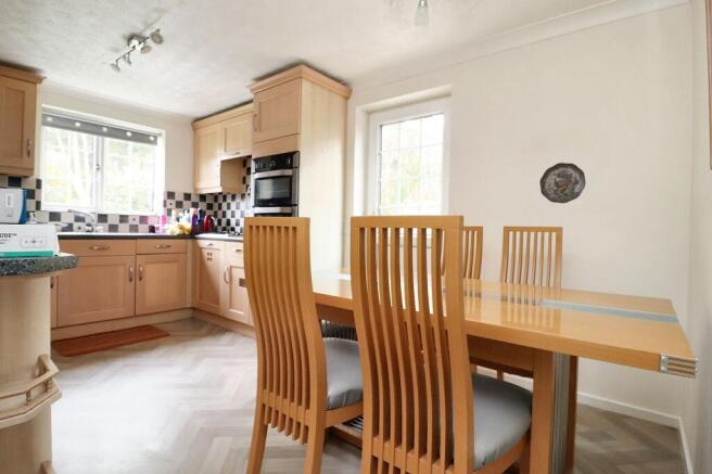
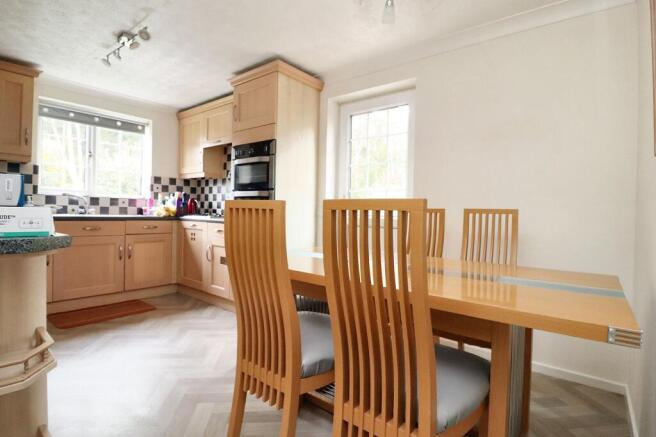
- decorative plate [538,162,587,204]
